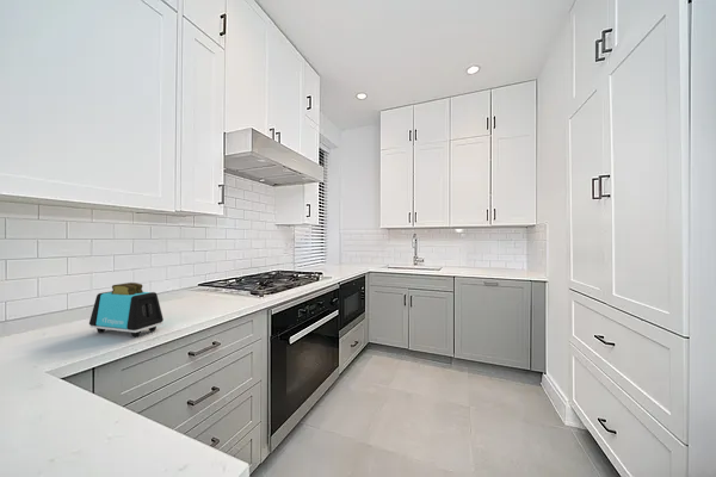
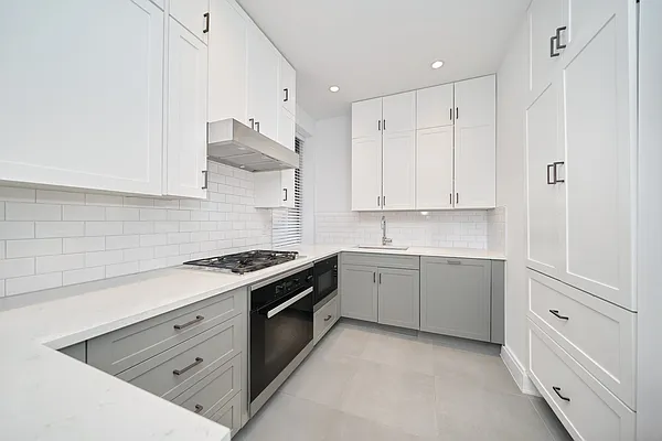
- toaster [88,281,165,337]
